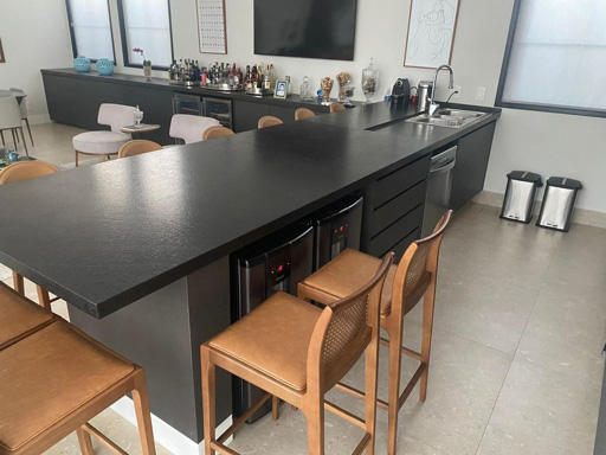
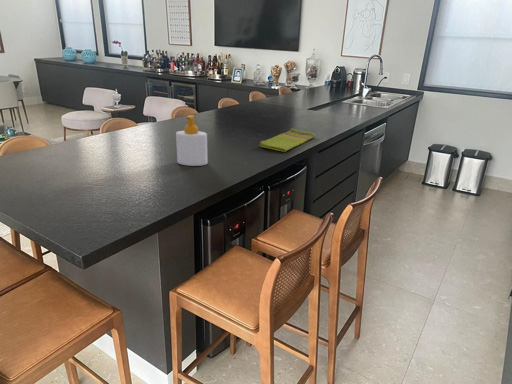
+ dish towel [258,128,316,153]
+ soap bottle [175,114,209,167]
